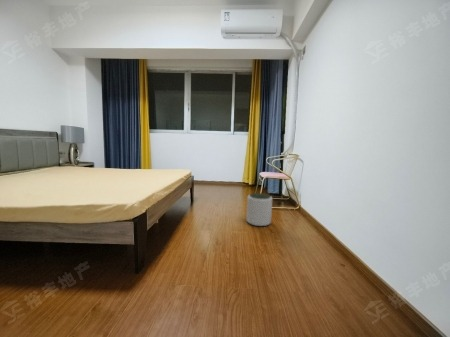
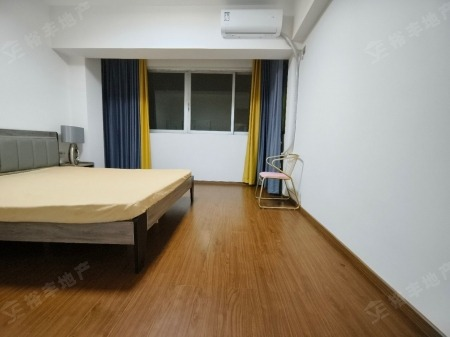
- plant pot [245,192,273,227]
